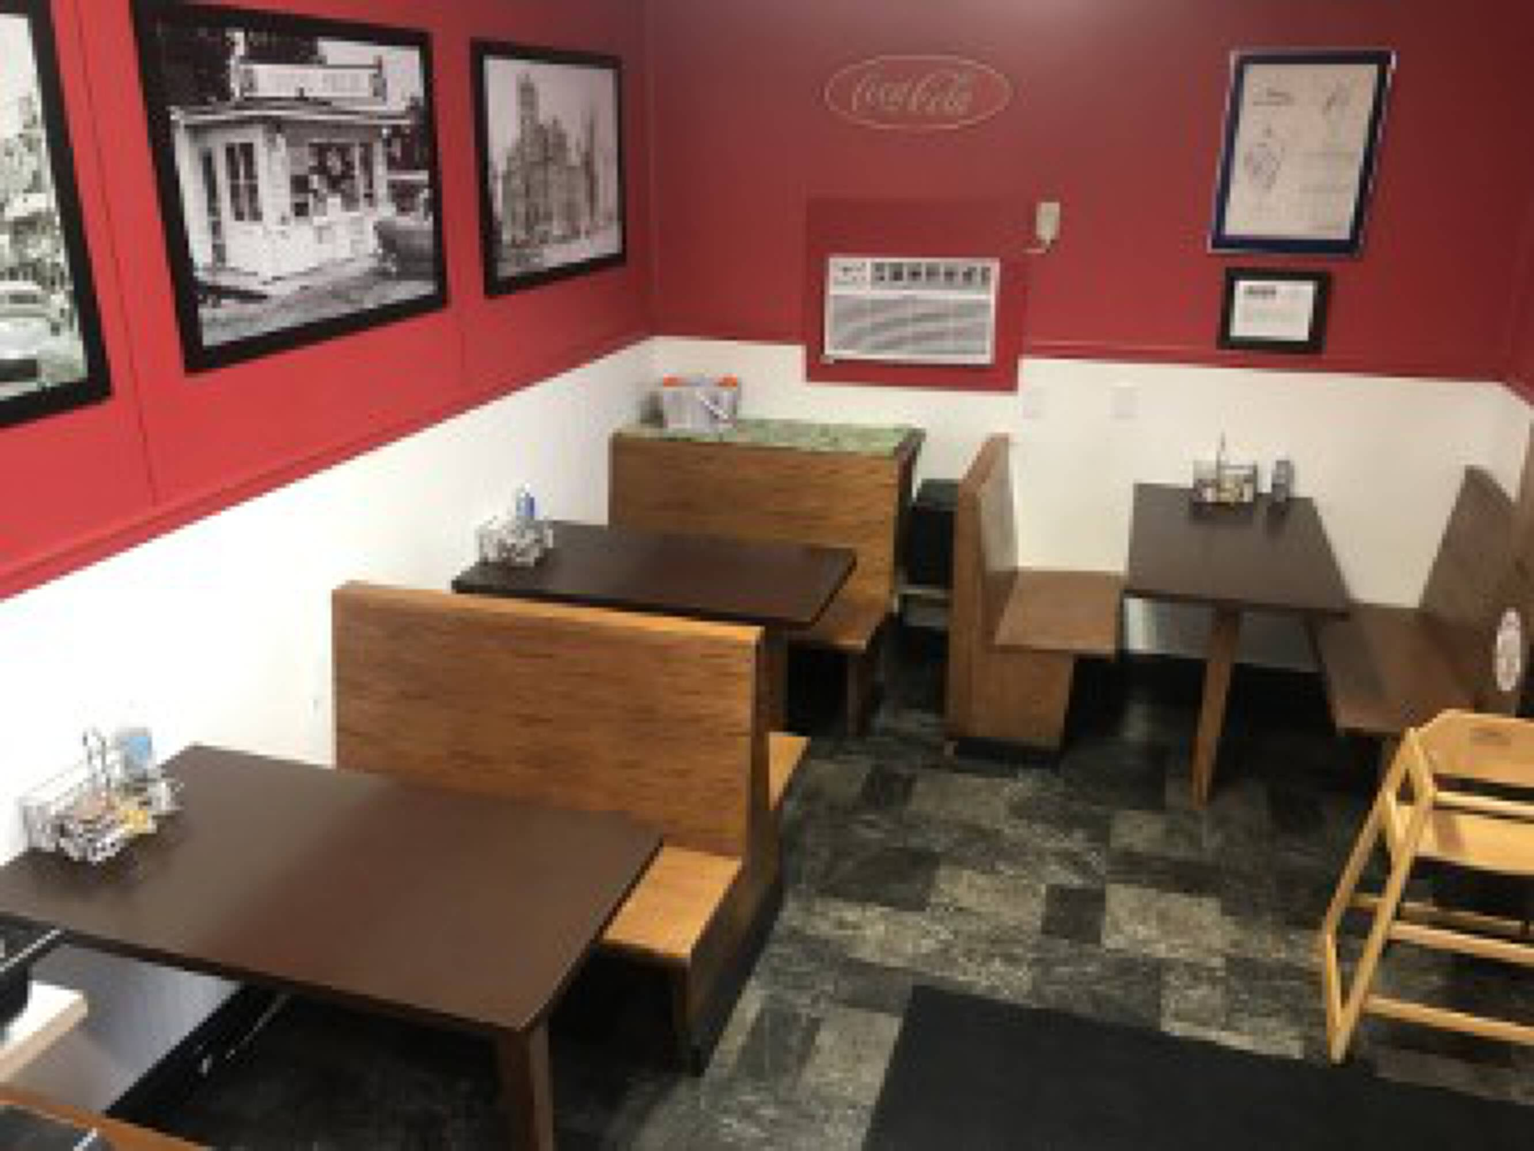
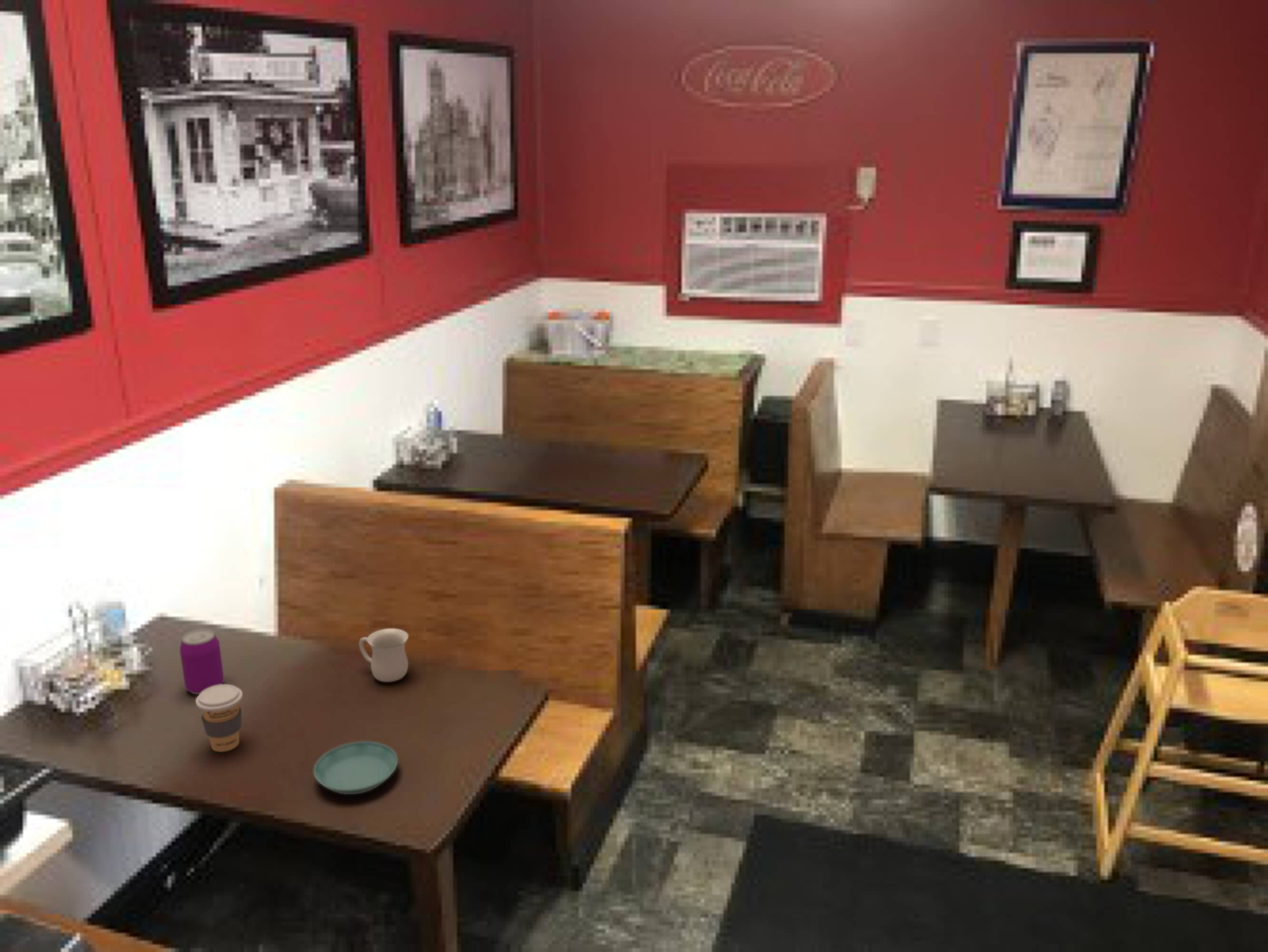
+ saucer [313,741,398,795]
+ coffee cup [195,684,243,752]
+ mug [358,628,409,683]
+ beverage can [179,628,224,695]
